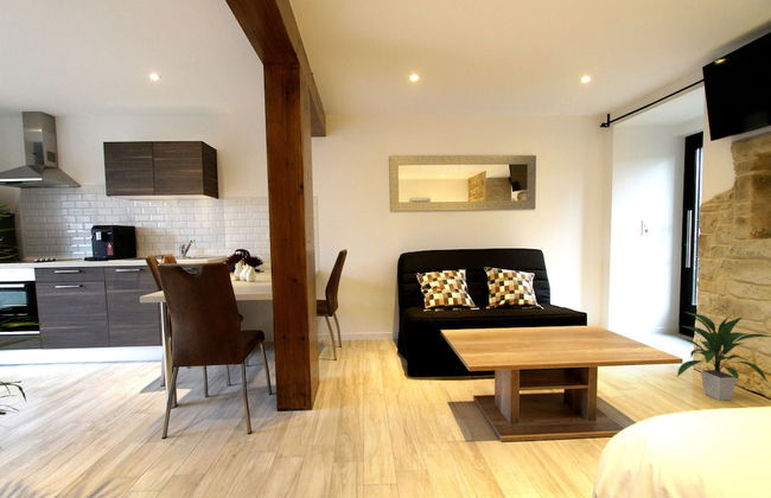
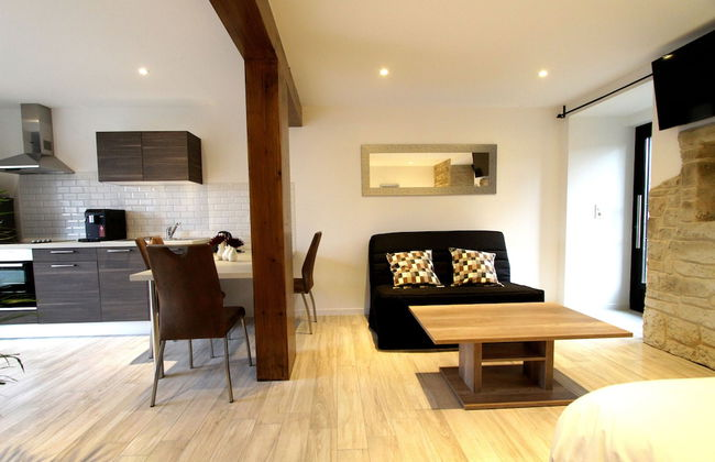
- indoor plant [676,311,771,401]
